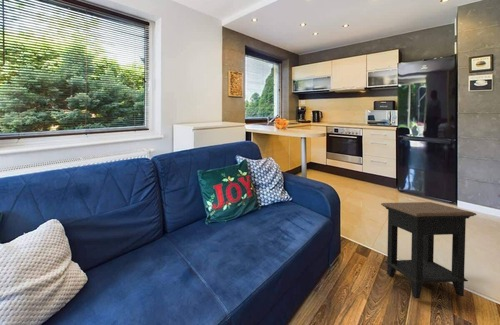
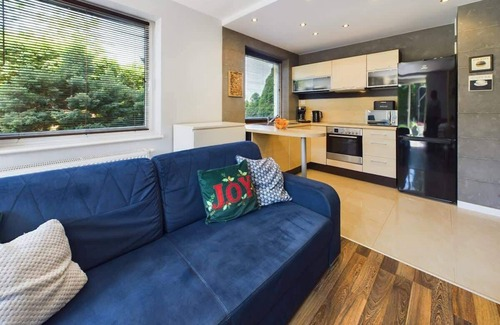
- side table [380,201,478,299]
